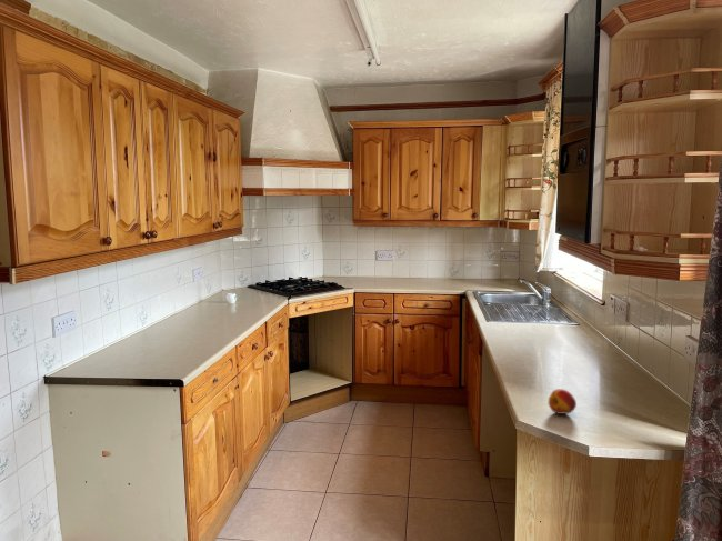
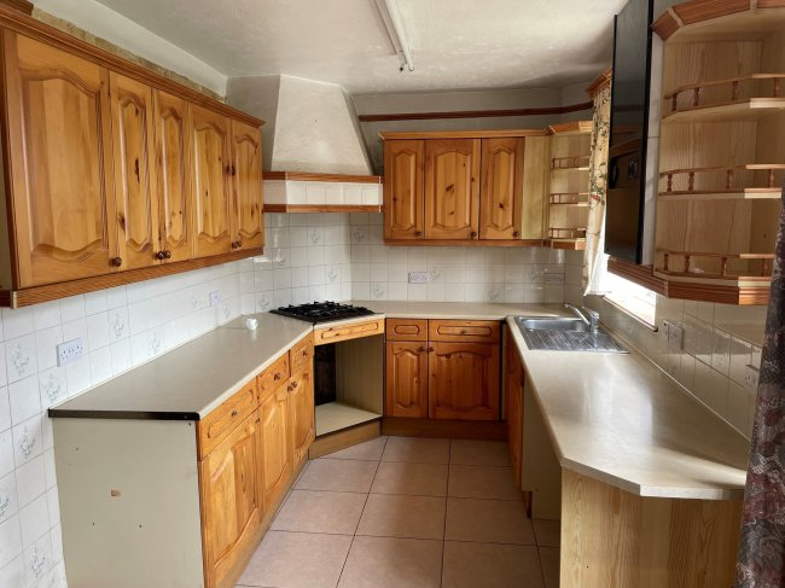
- fruit [546,388,578,415]
